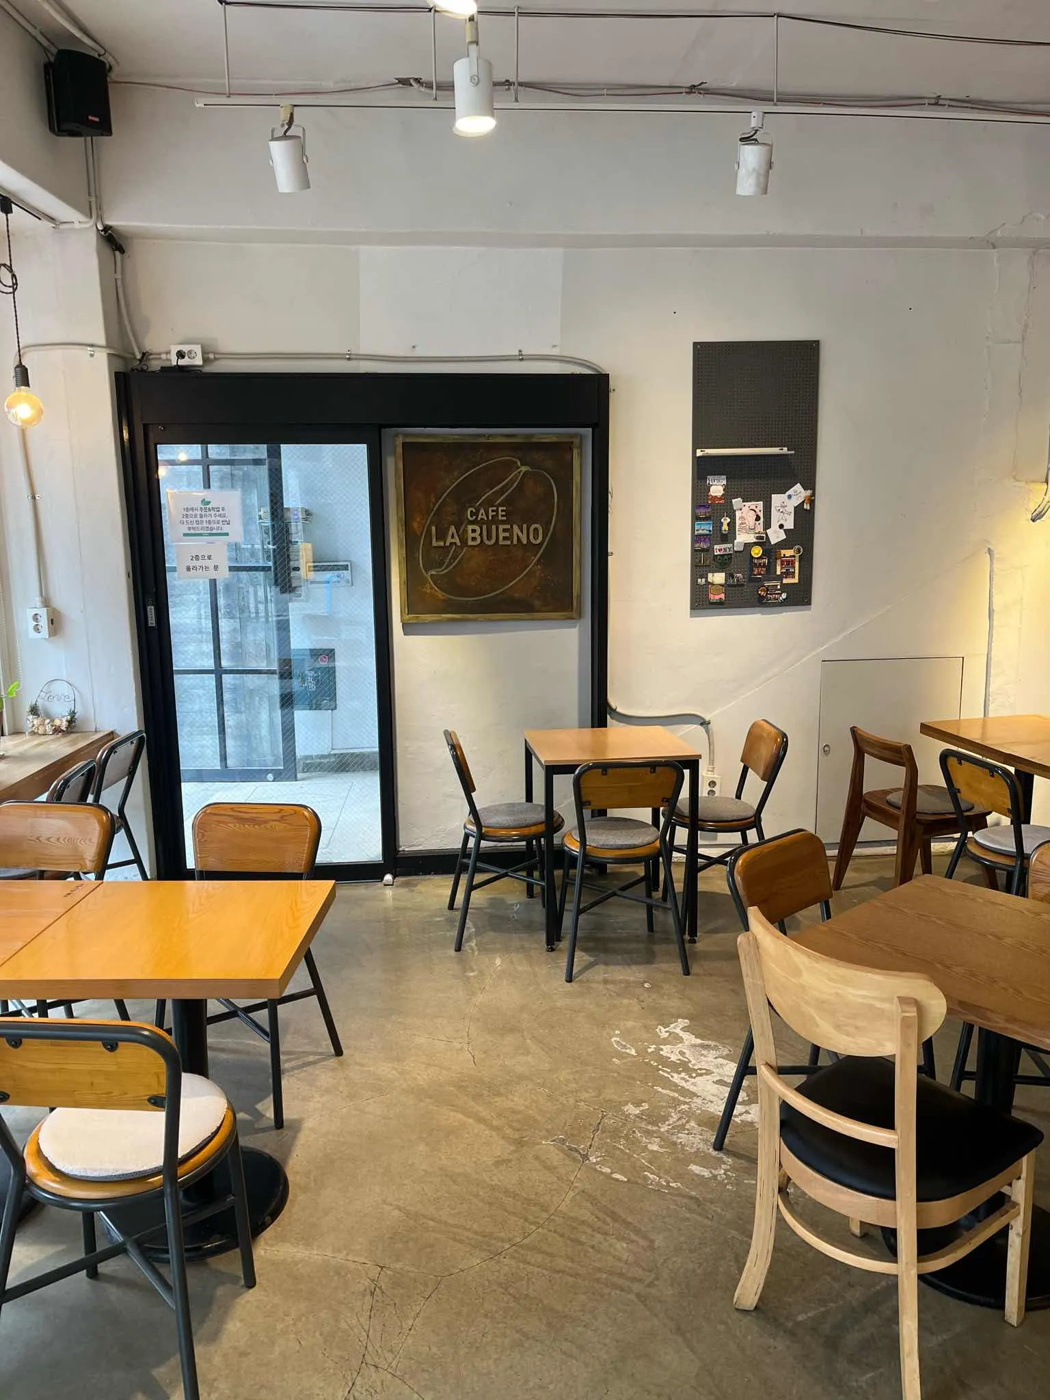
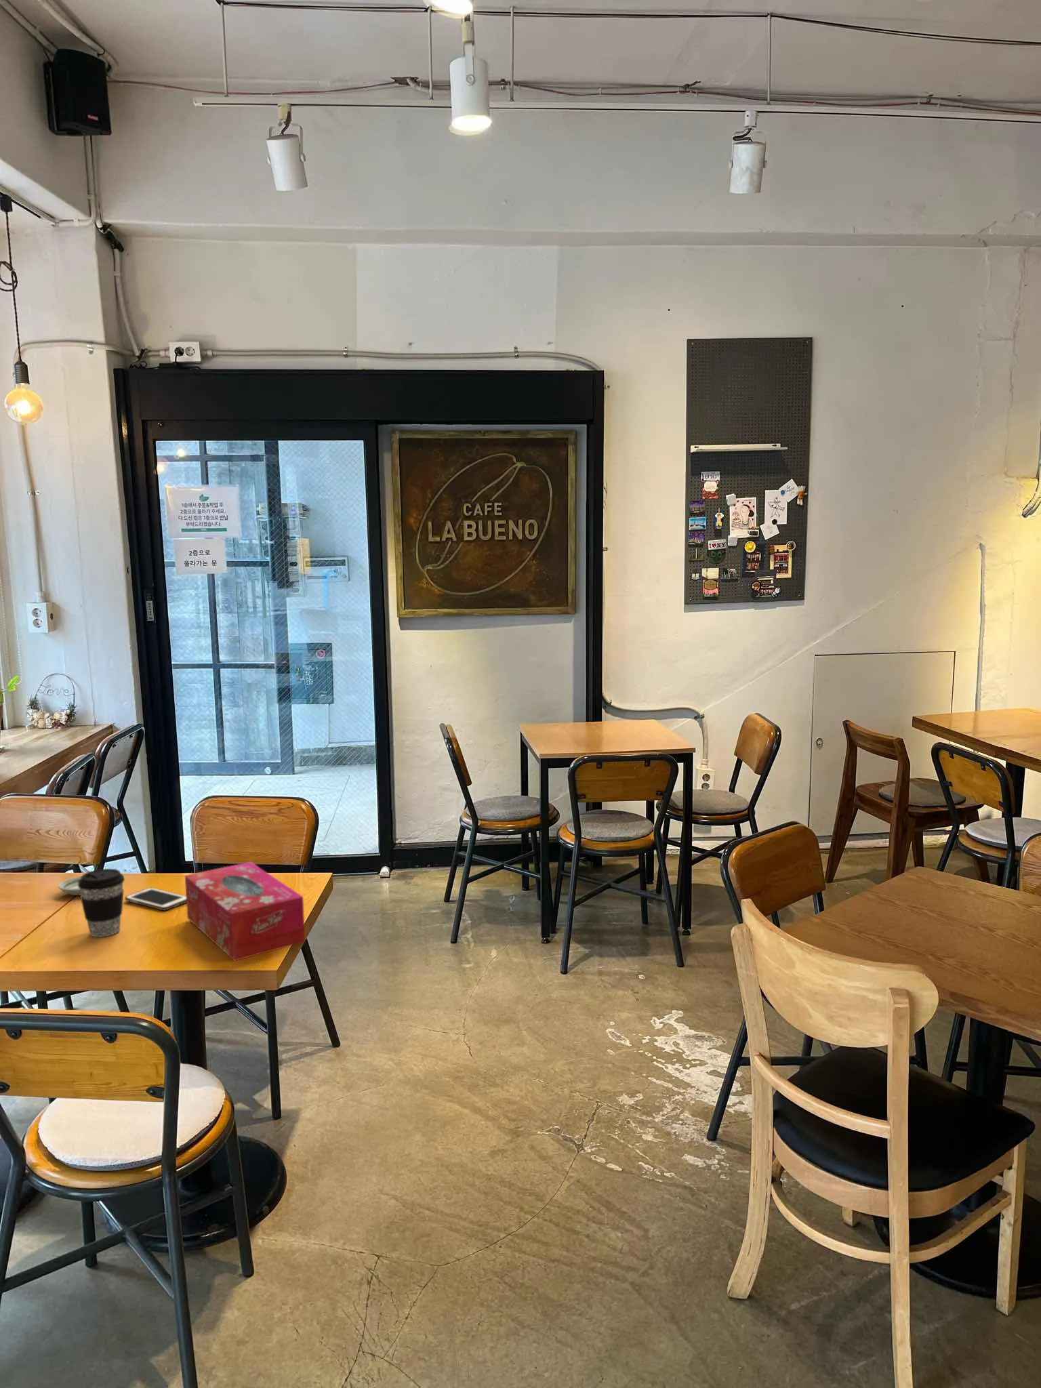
+ cell phone [124,887,186,910]
+ coffee cup [78,868,126,938]
+ saucer [57,877,81,896]
+ tissue box [185,861,306,962]
